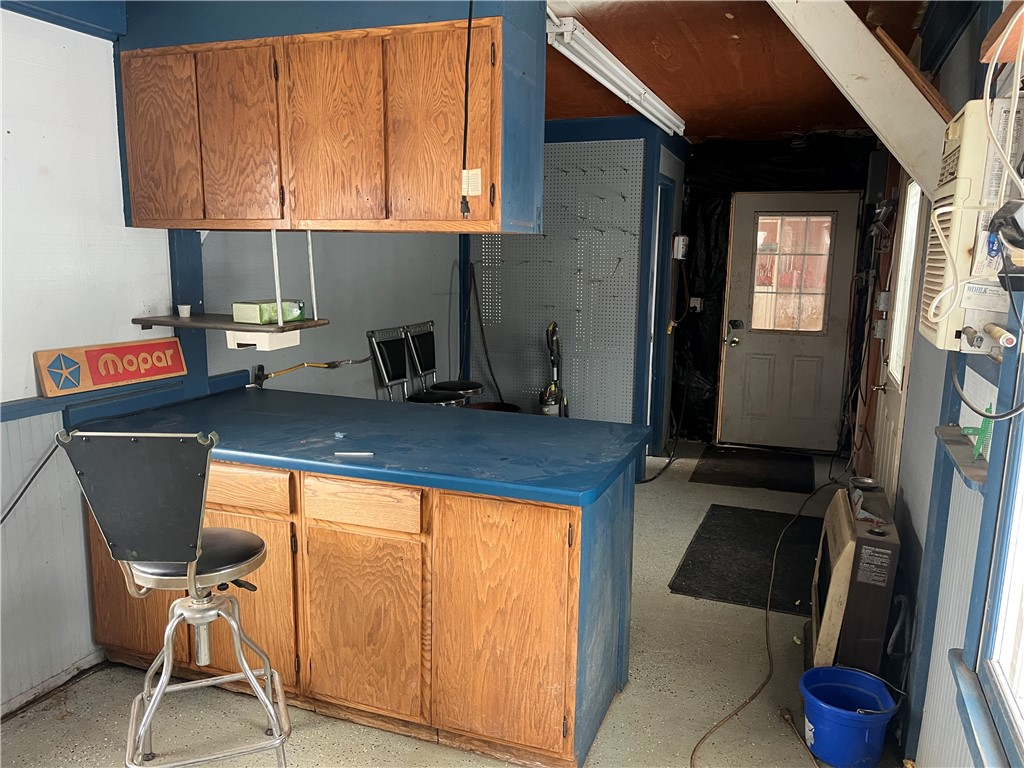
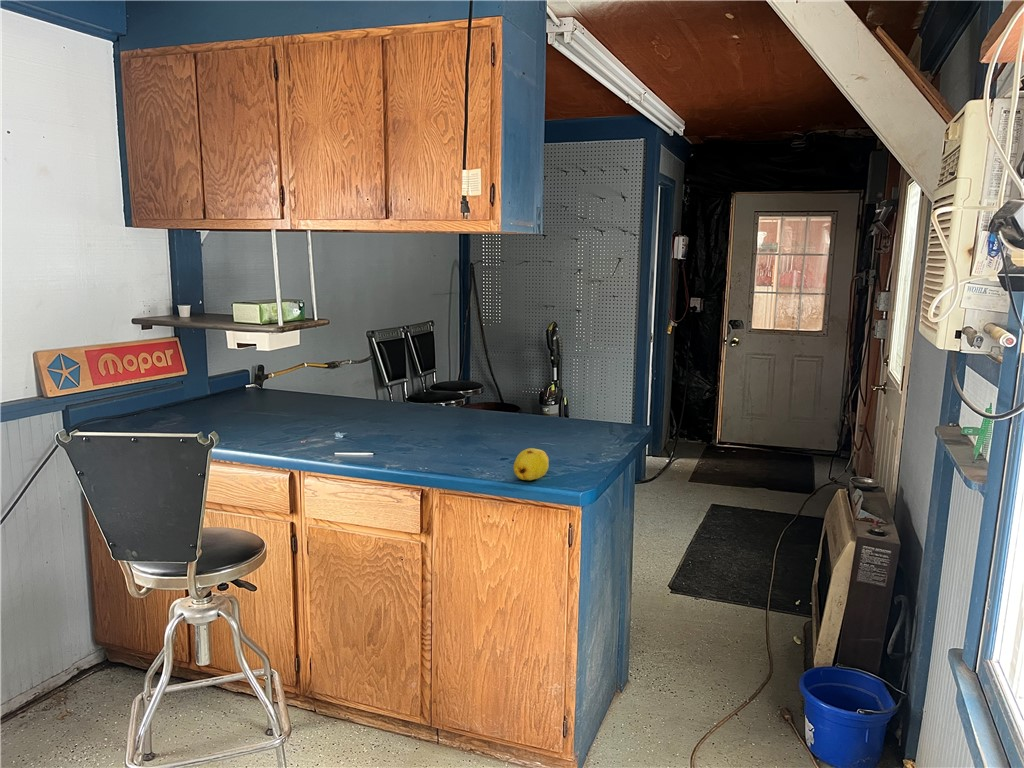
+ fruit [513,447,550,481]
